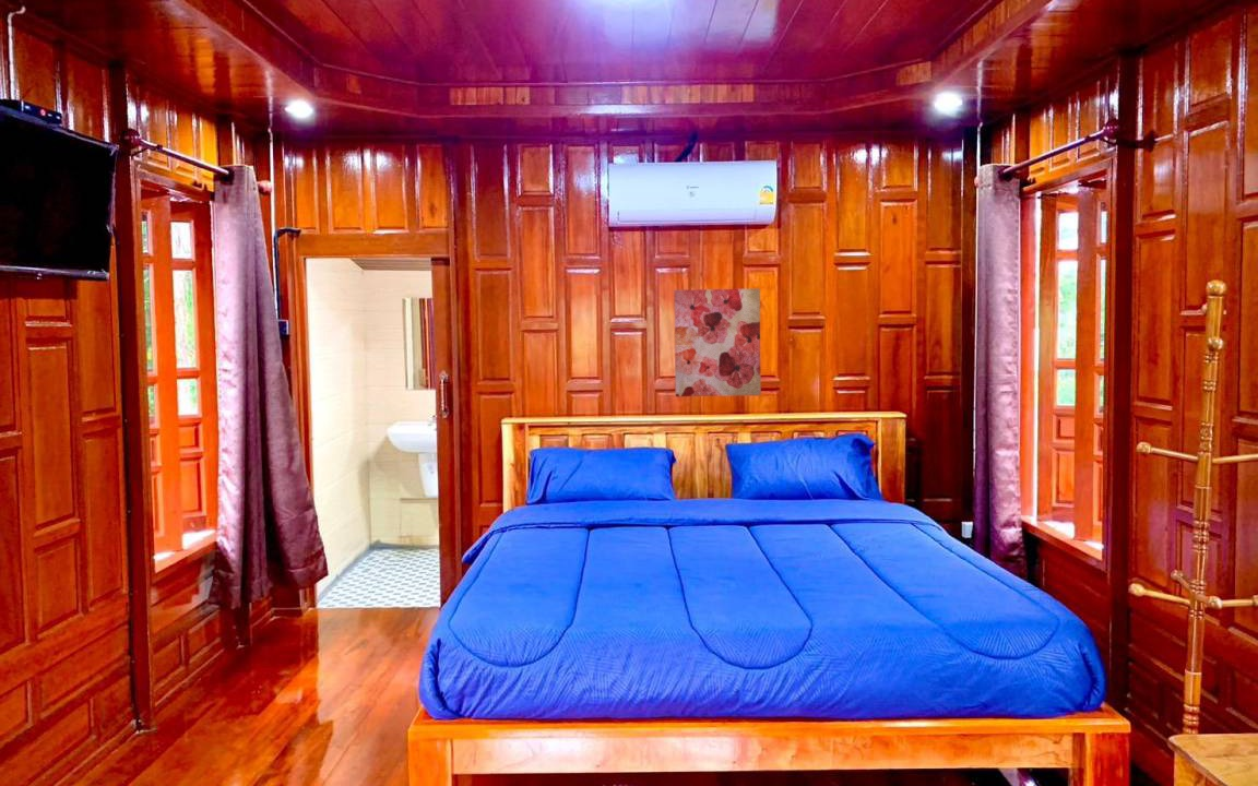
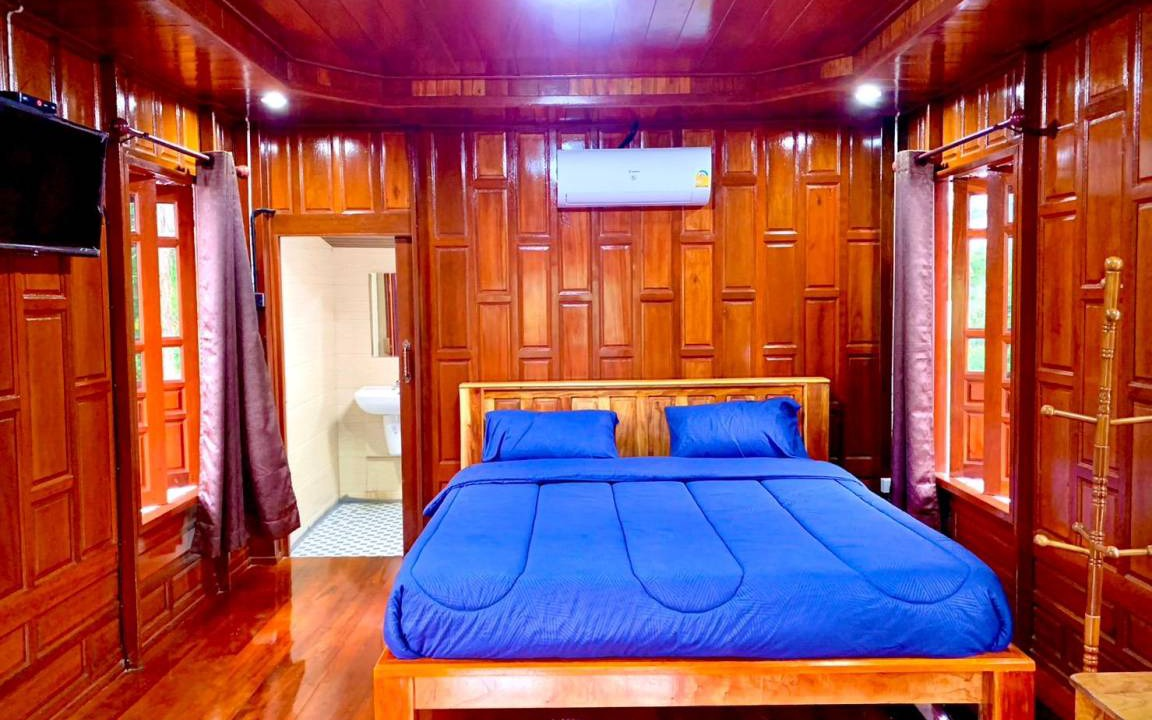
- wall art [673,288,762,397]
